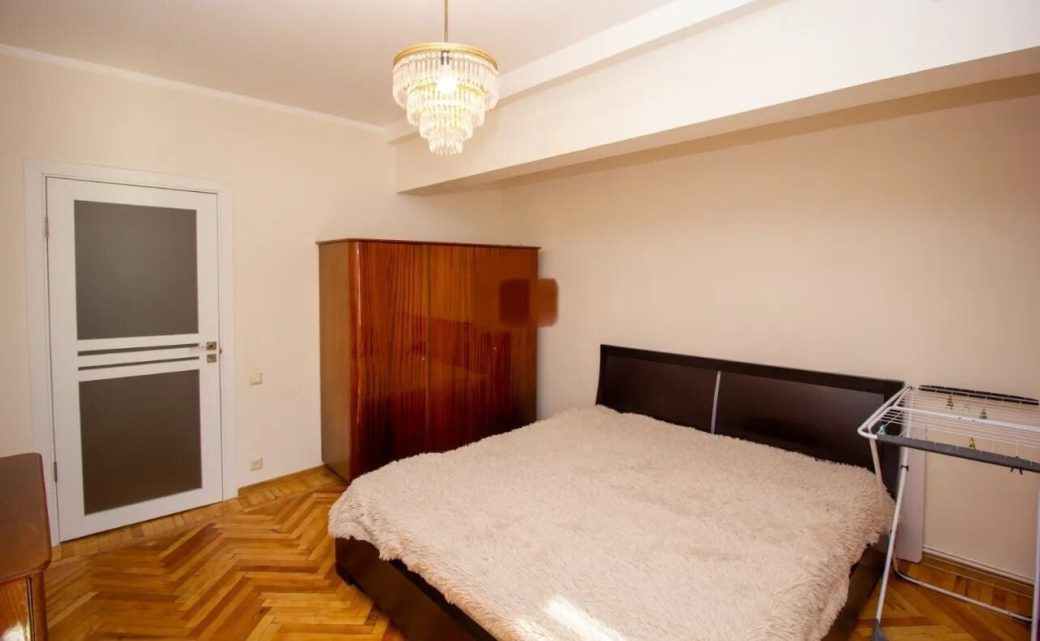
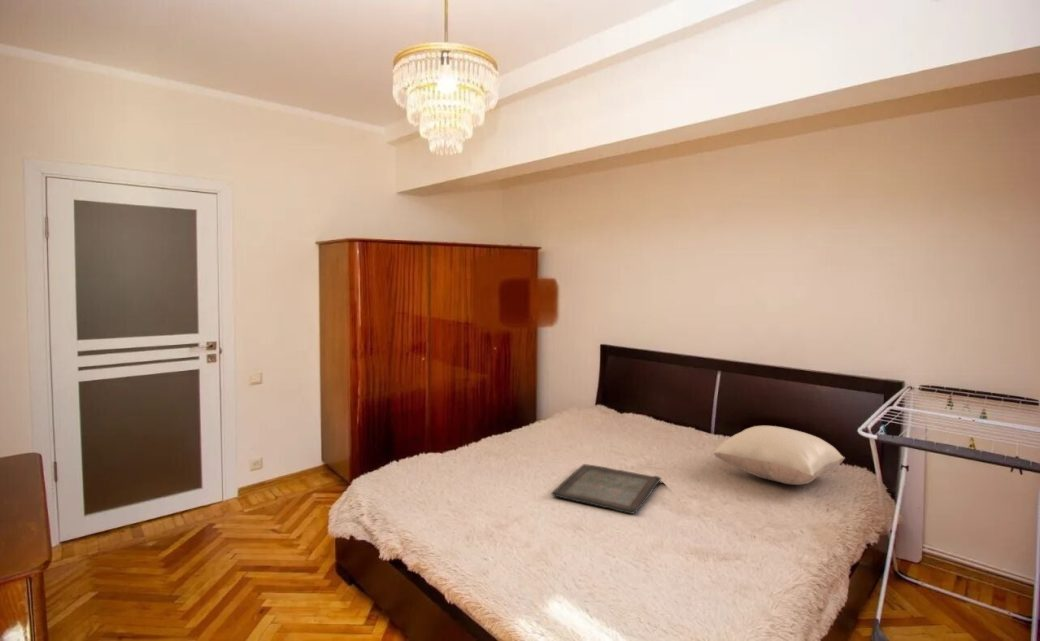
+ serving tray [550,463,661,515]
+ pillow [712,425,846,486]
